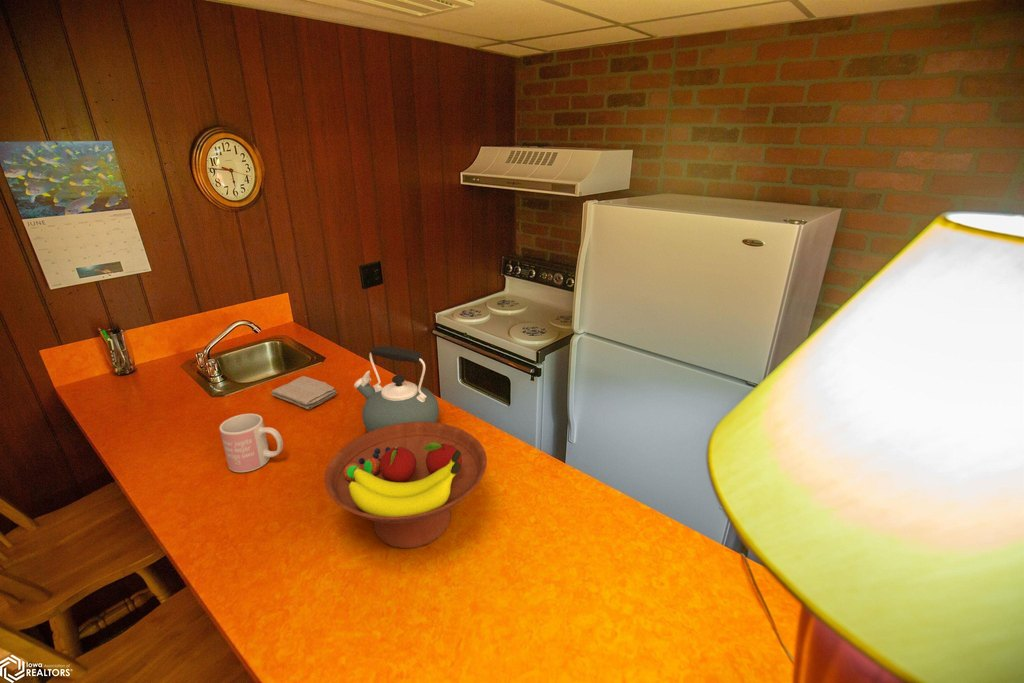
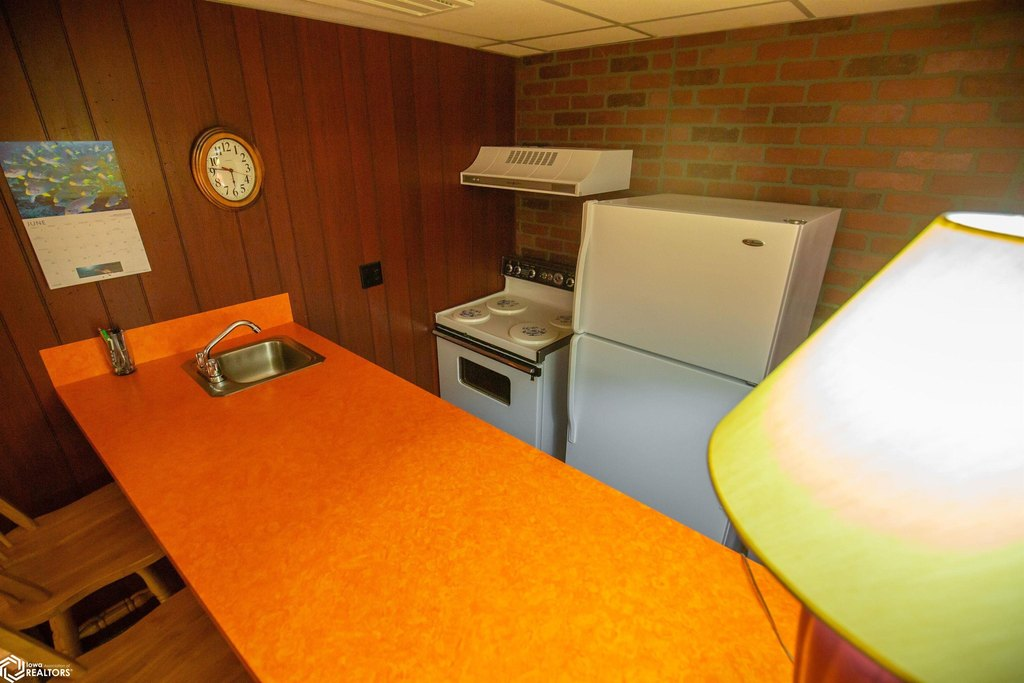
- mug [218,413,284,473]
- fruit bowl [324,422,488,550]
- kettle [353,345,440,433]
- washcloth [270,375,338,411]
